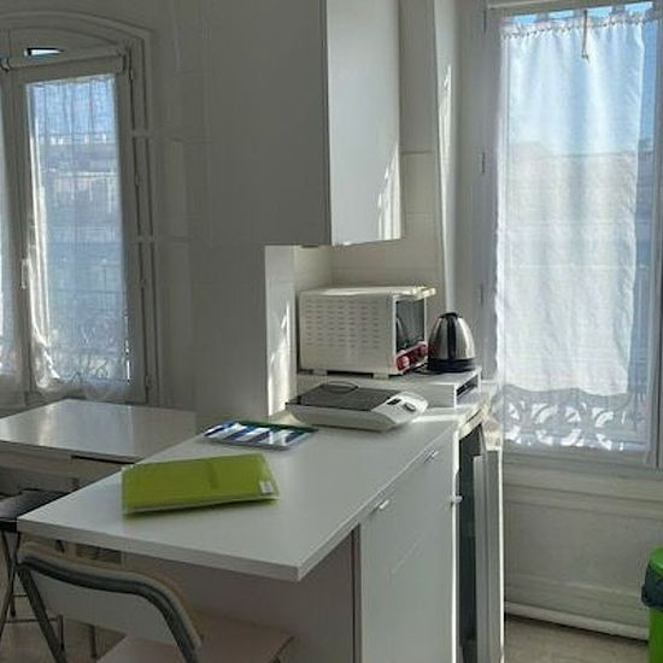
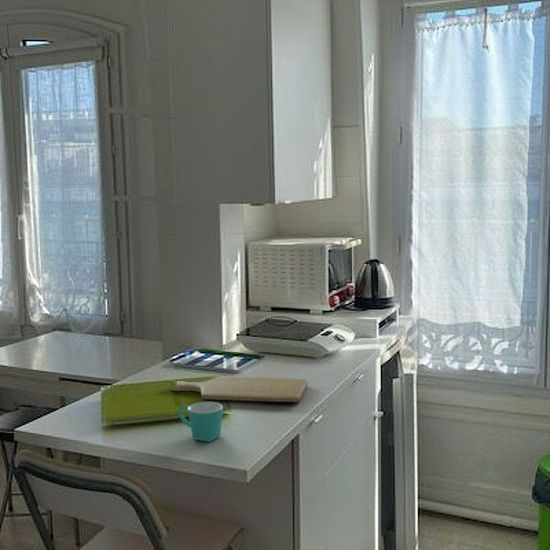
+ chopping board [170,375,309,403]
+ mug [177,401,224,443]
